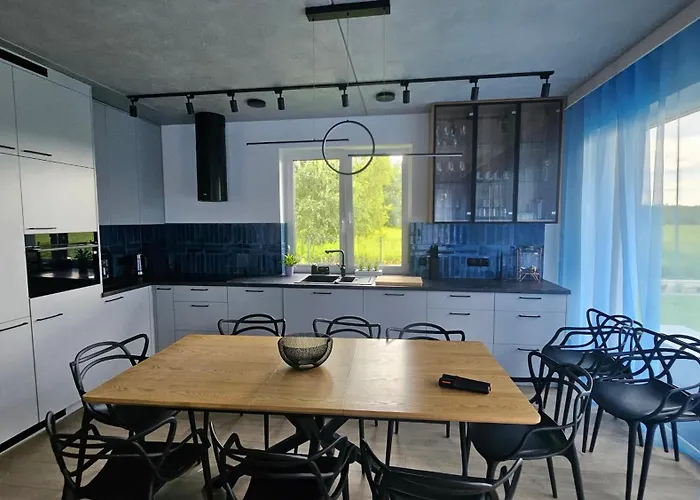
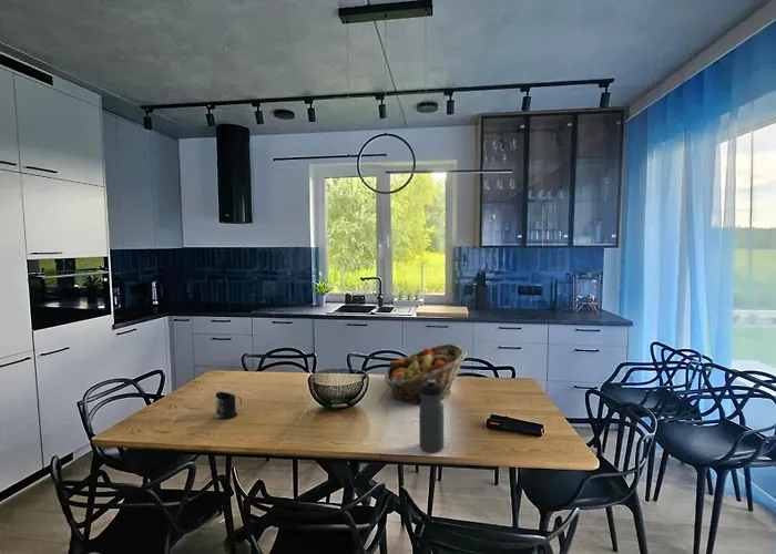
+ water bottle [418,380,445,453]
+ mug [214,391,243,421]
+ fruit basket [384,342,468,404]
